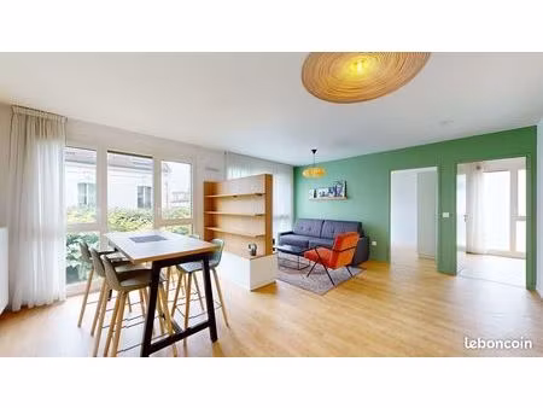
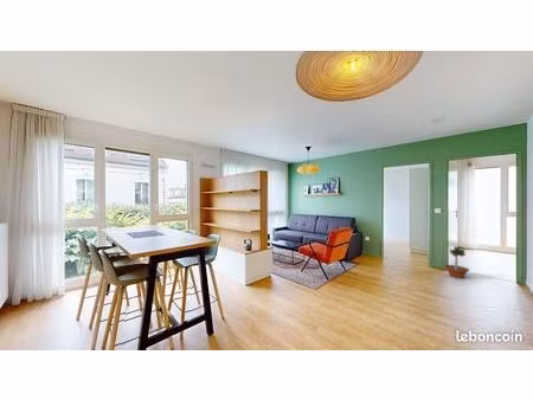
+ potted tree [443,245,470,279]
